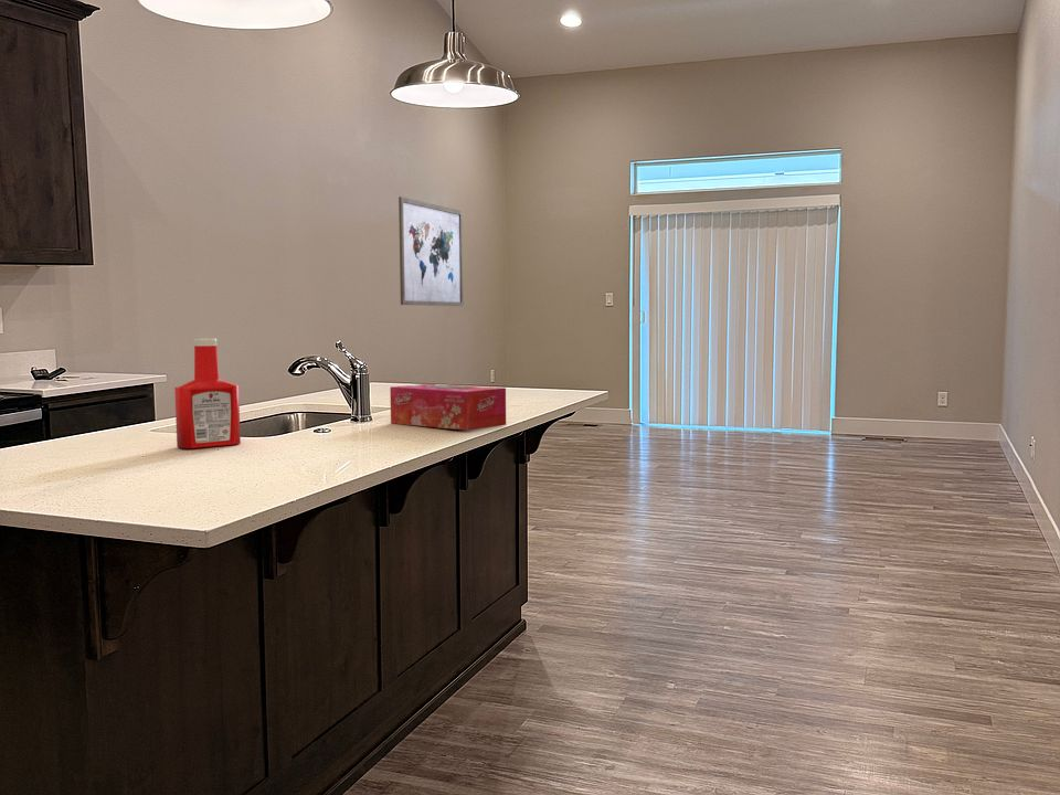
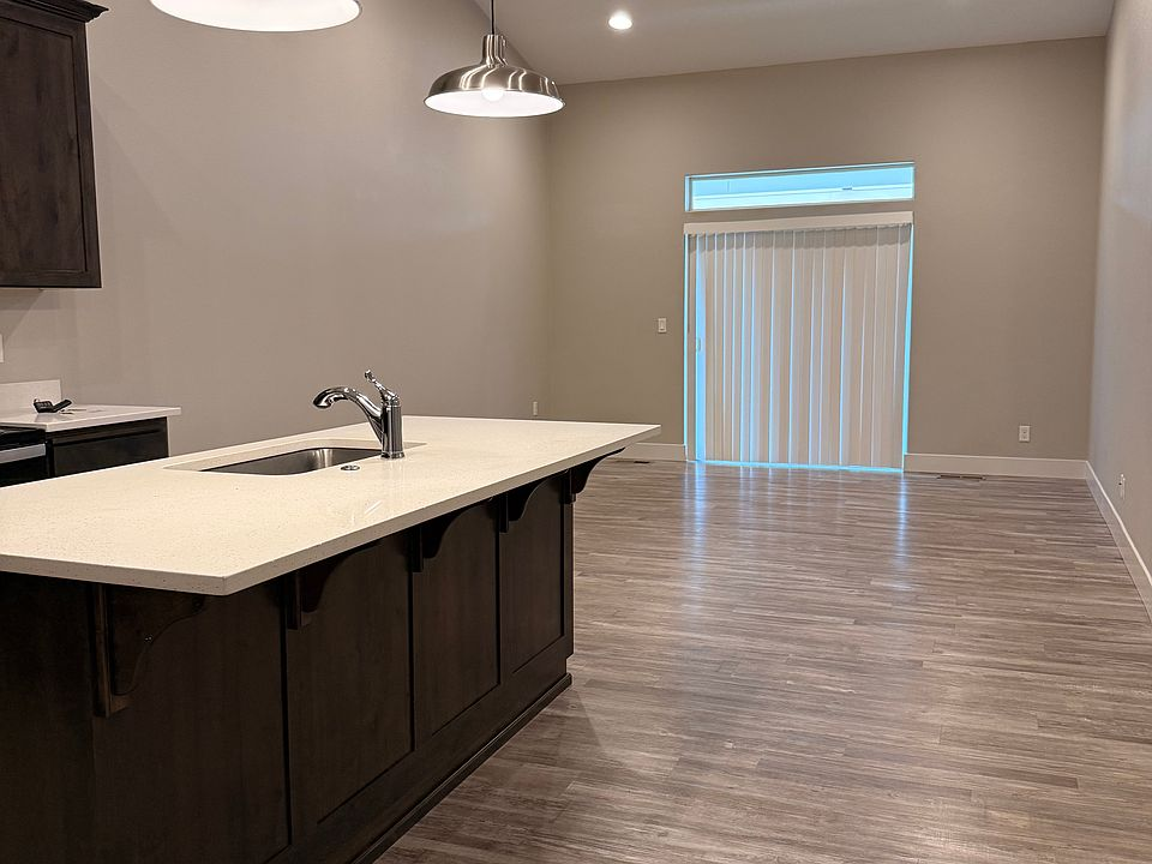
- wall art [398,195,465,307]
- soap bottle [173,338,242,449]
- tissue box [389,383,507,432]
